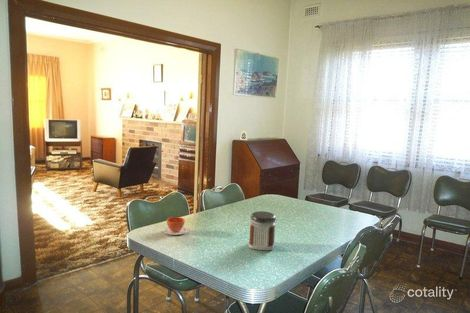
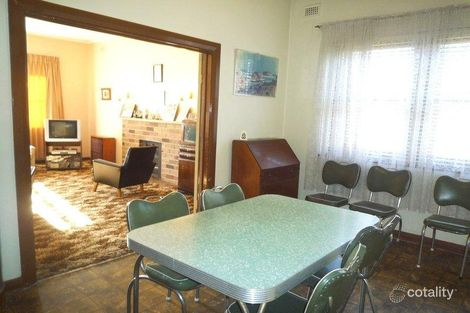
- jar [248,210,277,252]
- teacup [163,216,188,236]
